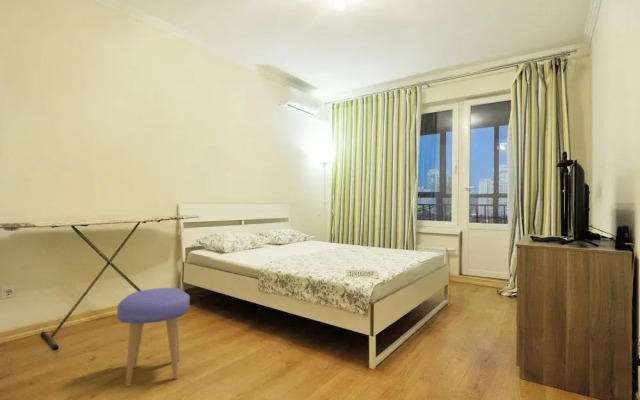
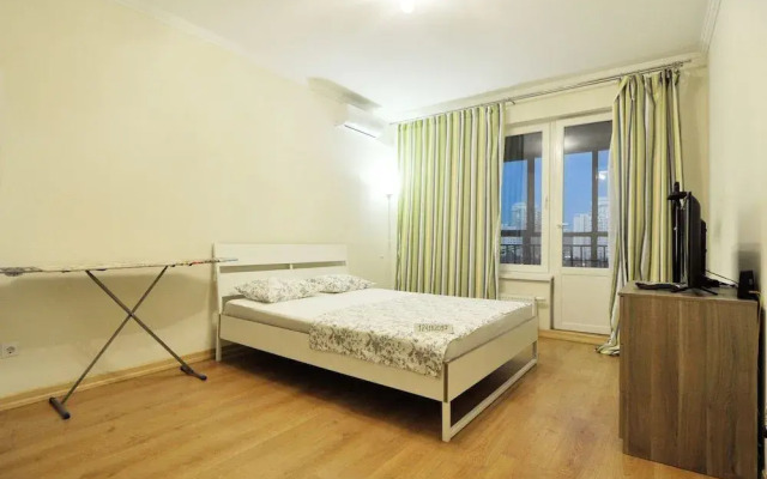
- stool [116,287,191,388]
